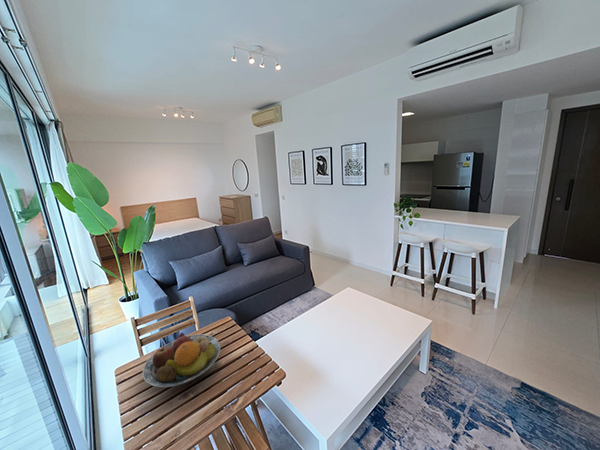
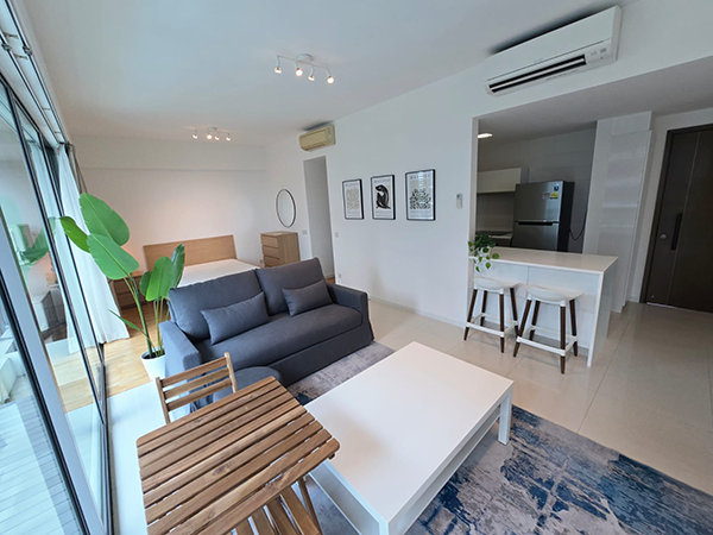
- fruit bowl [142,331,221,388]
